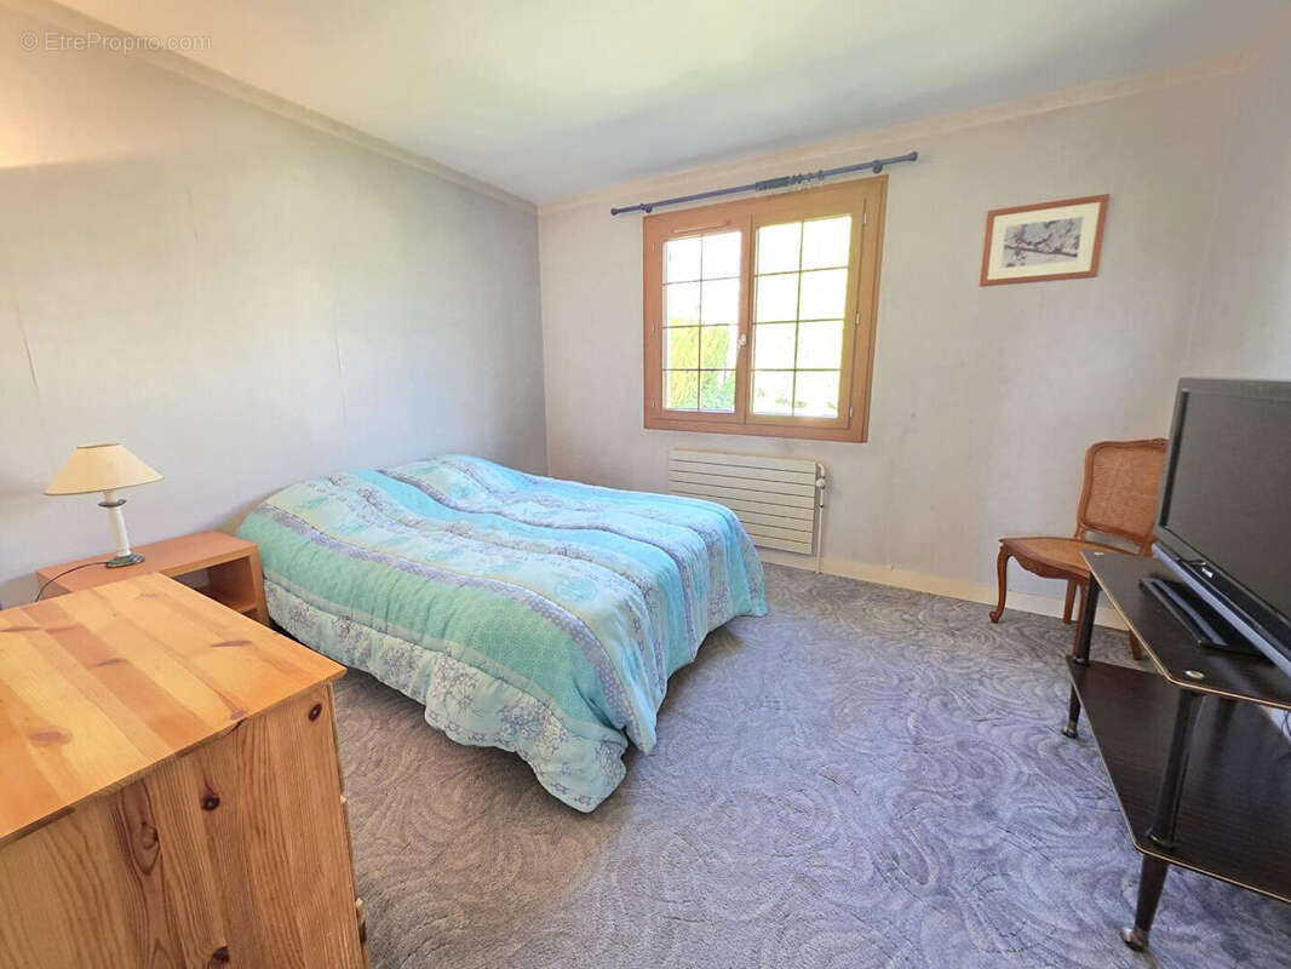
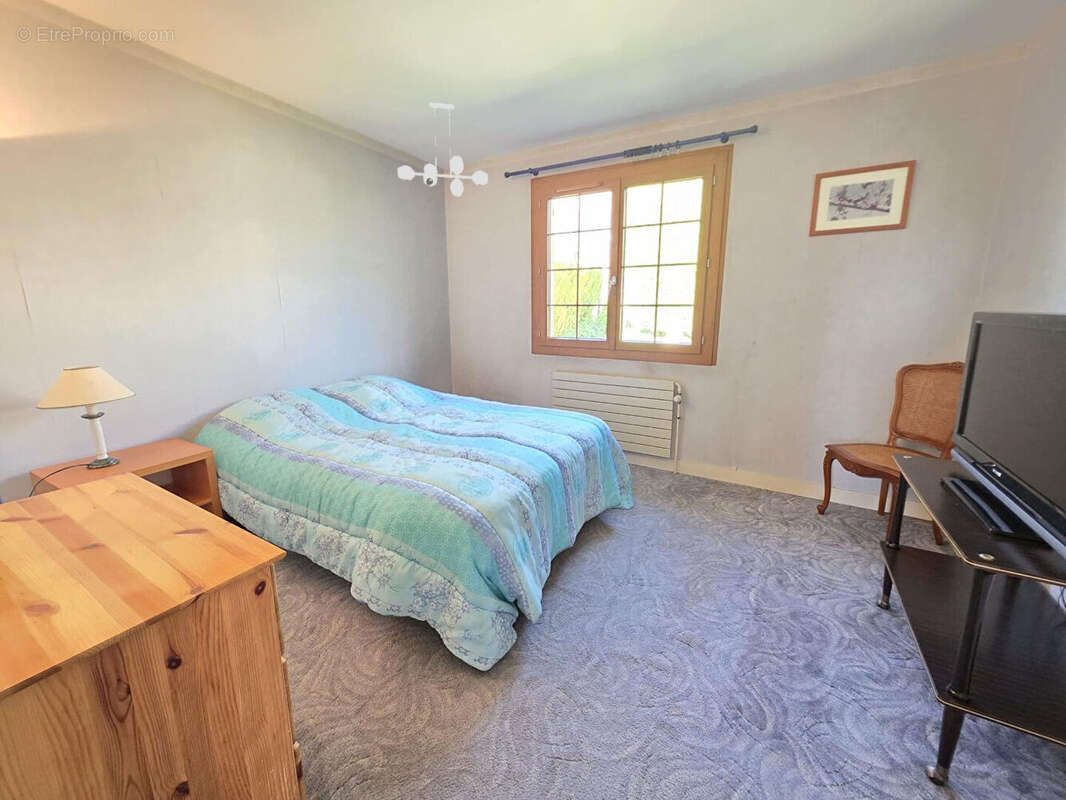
+ ceiling light fixture [397,102,489,197]
